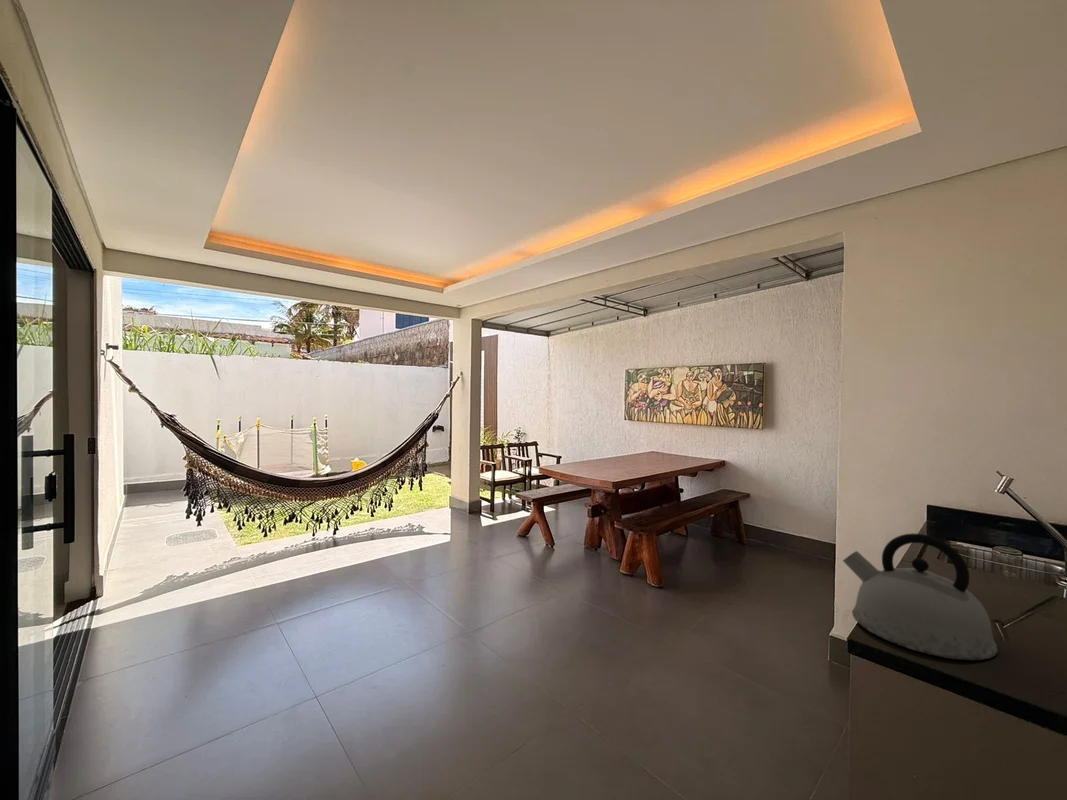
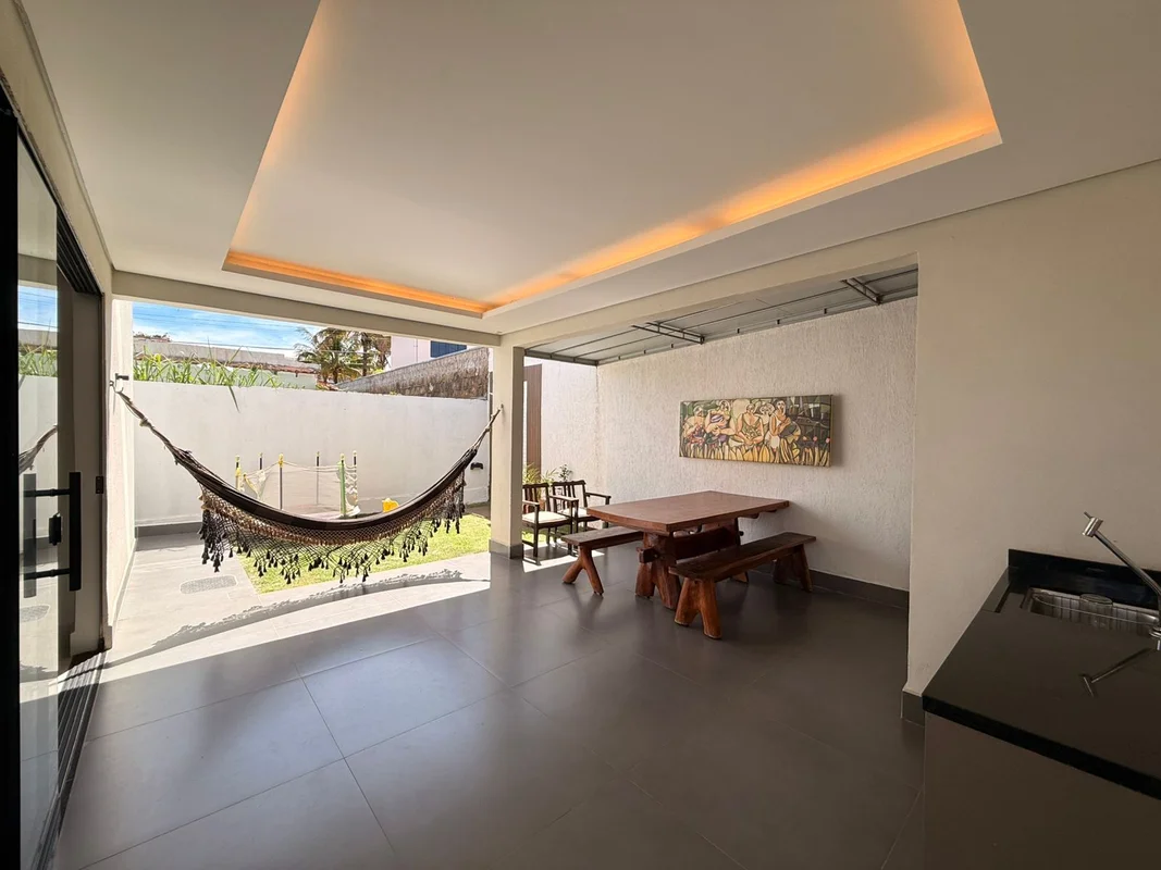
- kettle [842,533,999,661]
